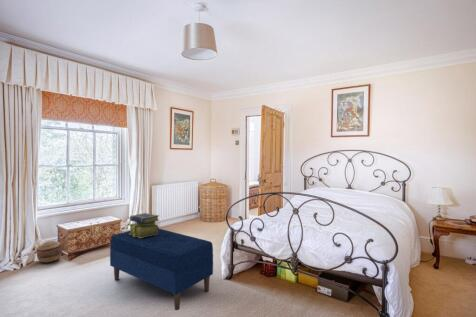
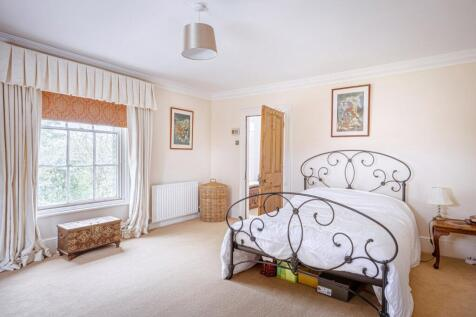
- bench [109,227,214,311]
- basket [36,240,63,263]
- stack of books [128,212,160,238]
